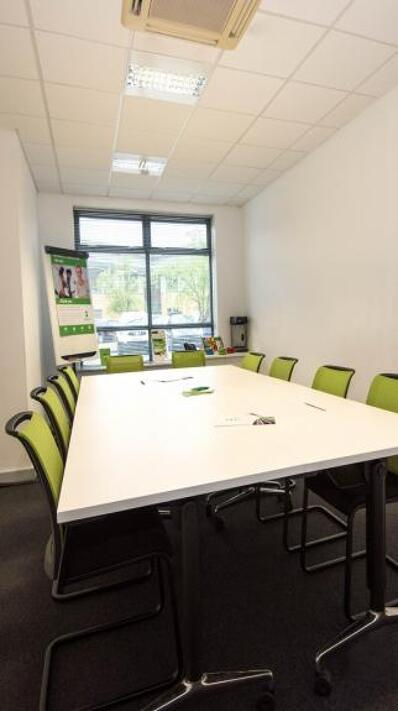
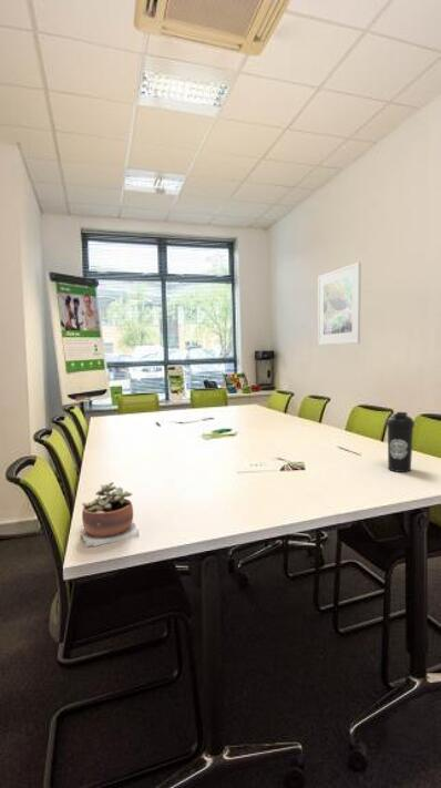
+ water bottle [386,411,416,473]
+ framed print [317,262,362,346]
+ succulent plant [80,481,141,547]
